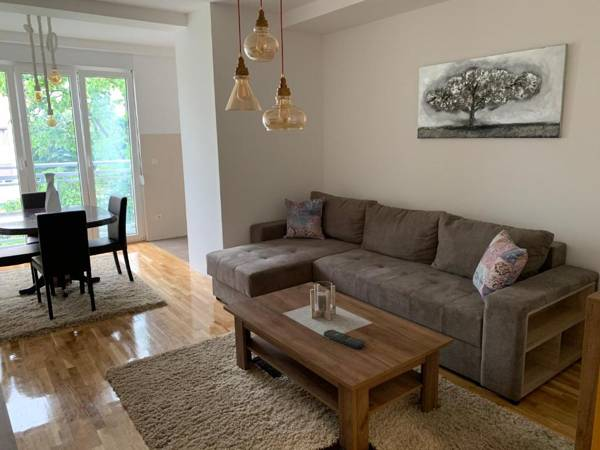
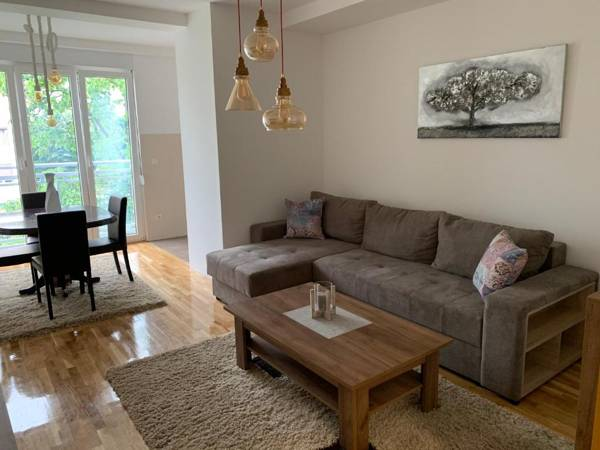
- remote control [323,329,365,349]
